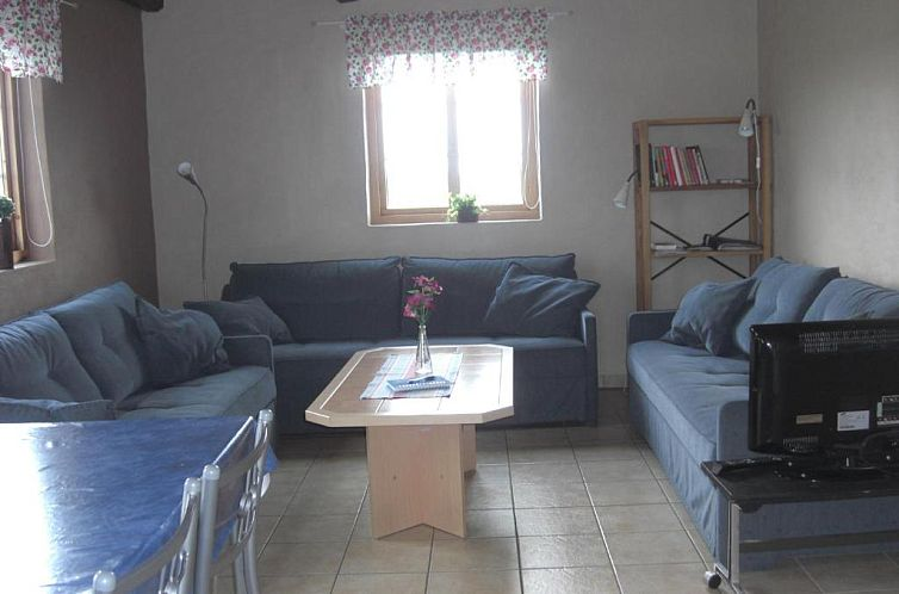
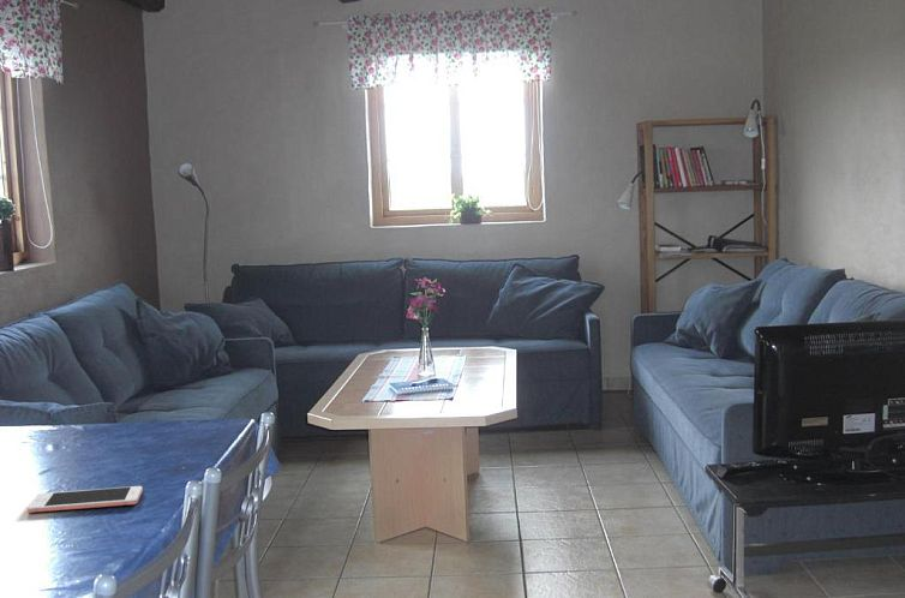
+ cell phone [26,485,144,514]
